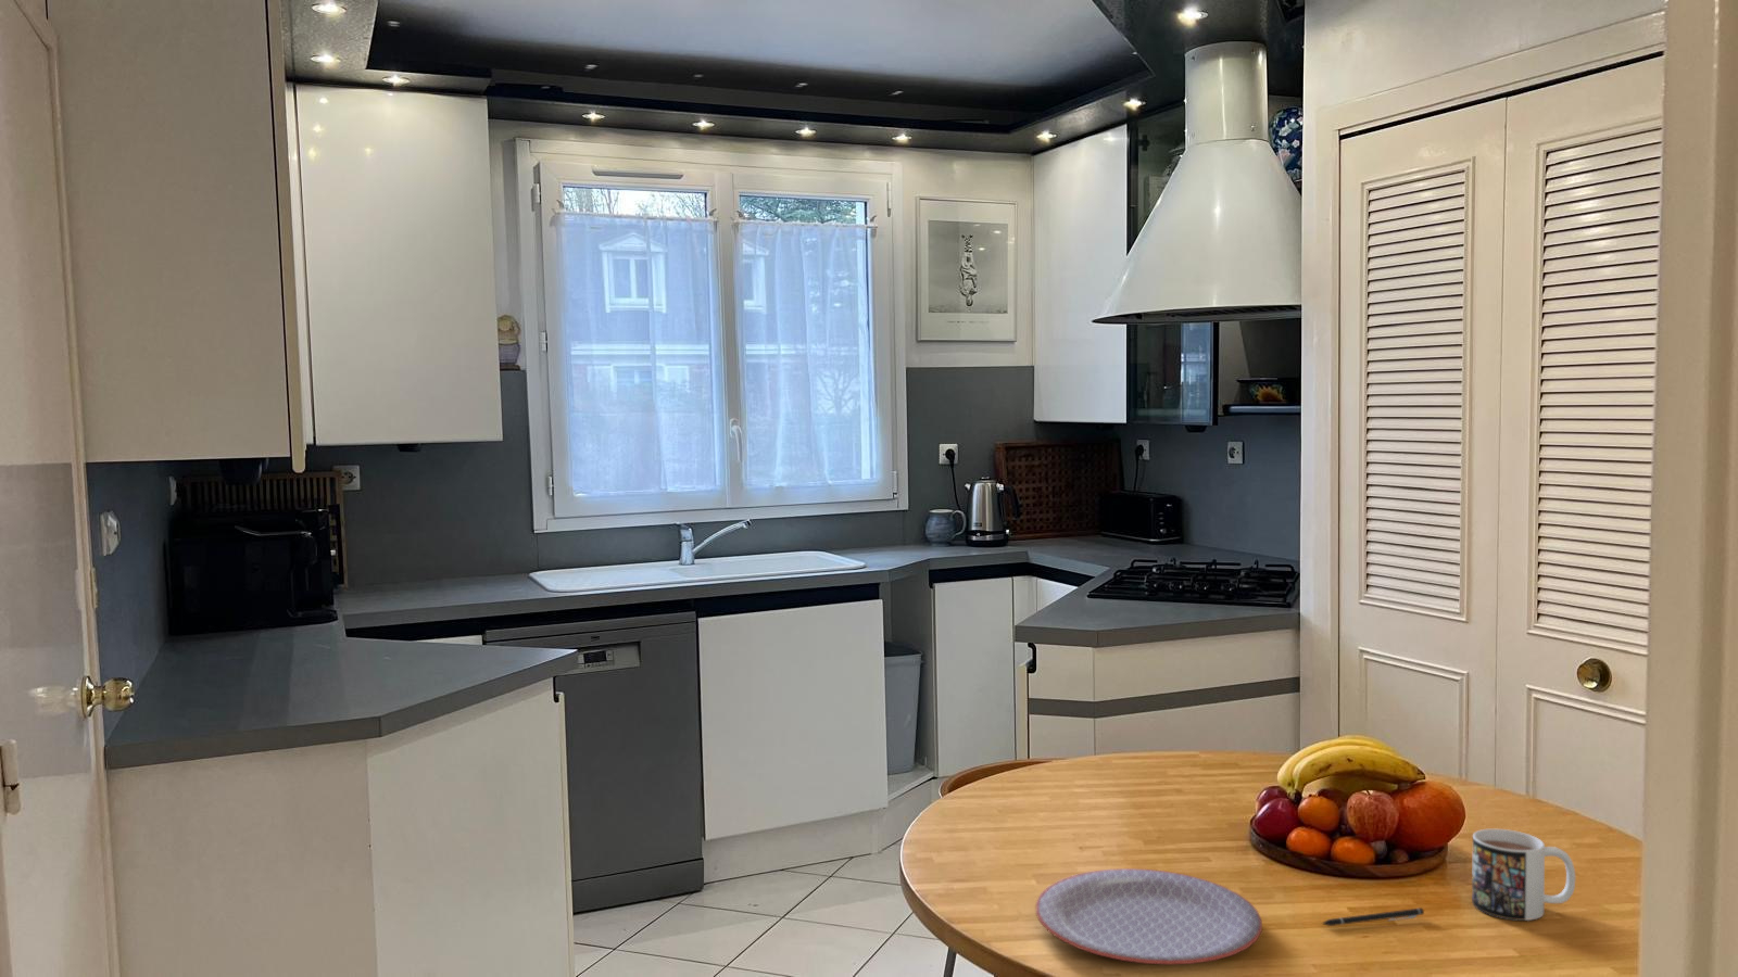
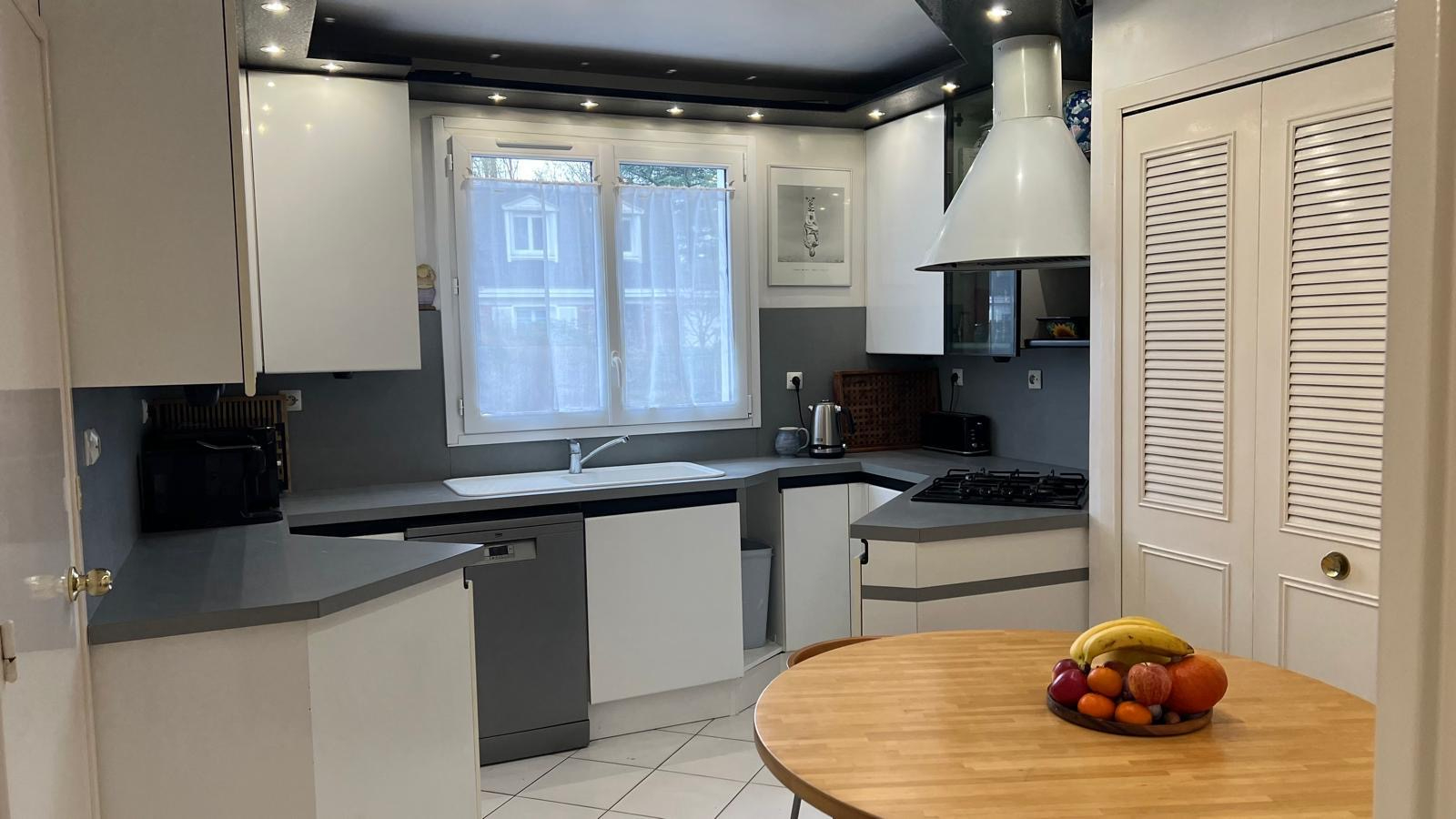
- plate [1035,867,1263,966]
- mug [1471,828,1576,922]
- pen [1321,908,1425,927]
